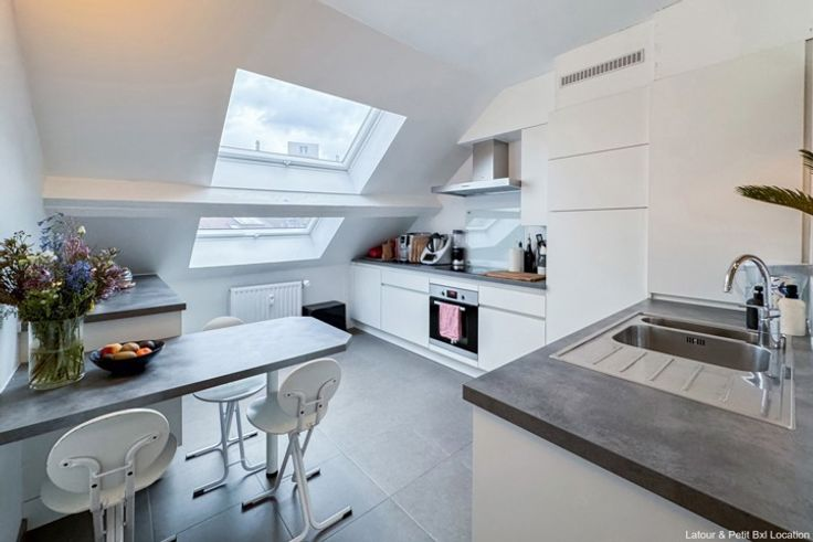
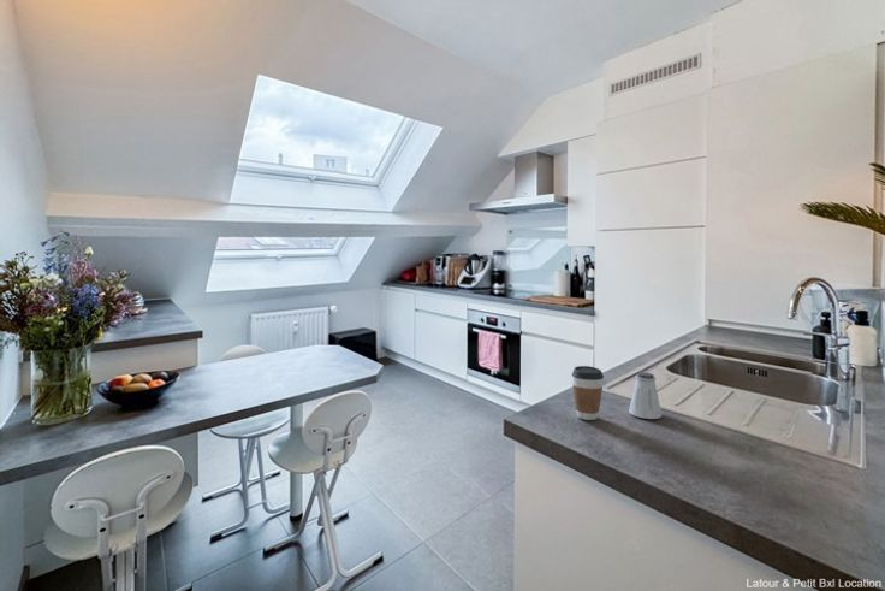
+ saltshaker [628,371,663,420]
+ coffee cup [571,365,605,421]
